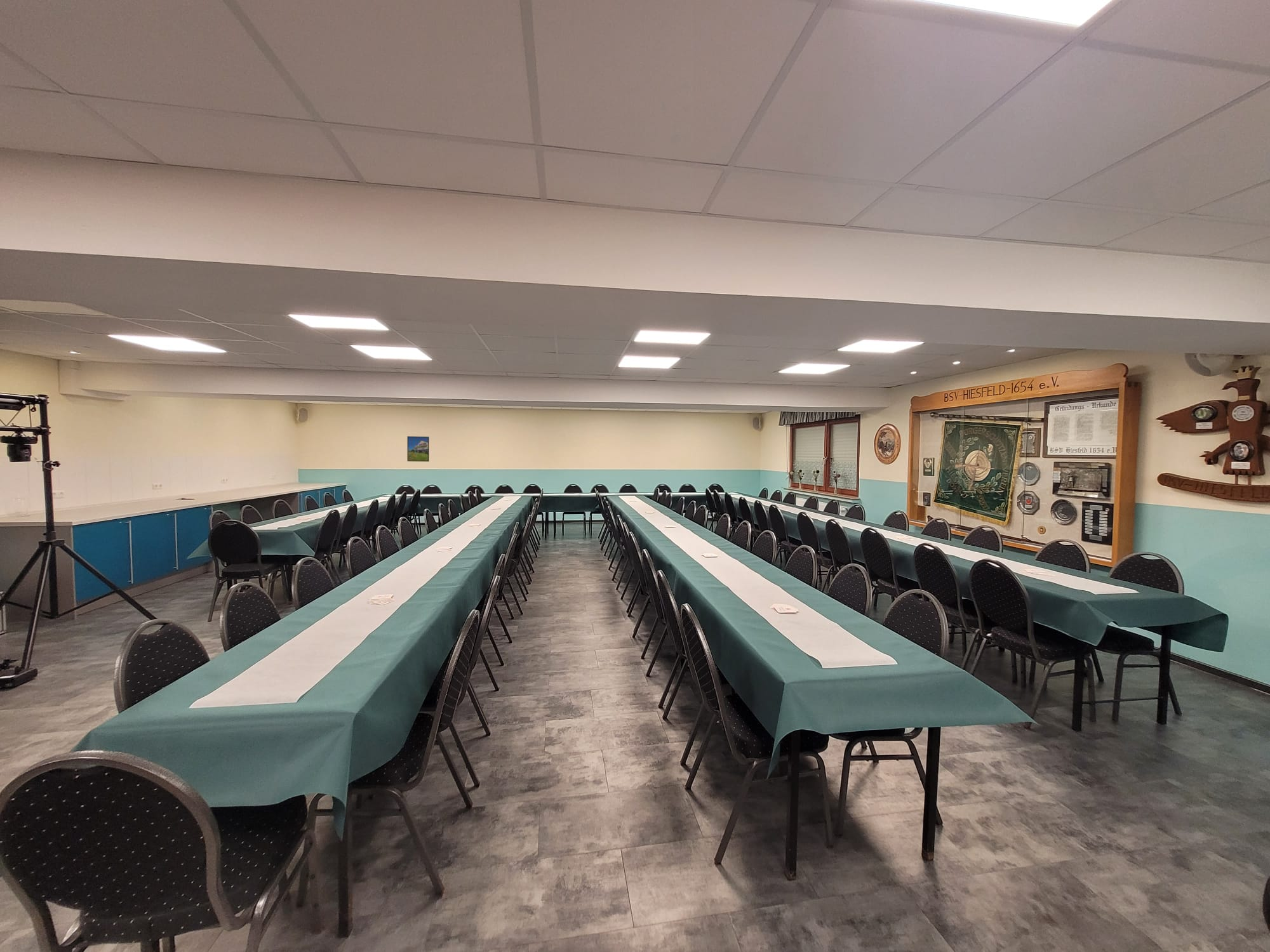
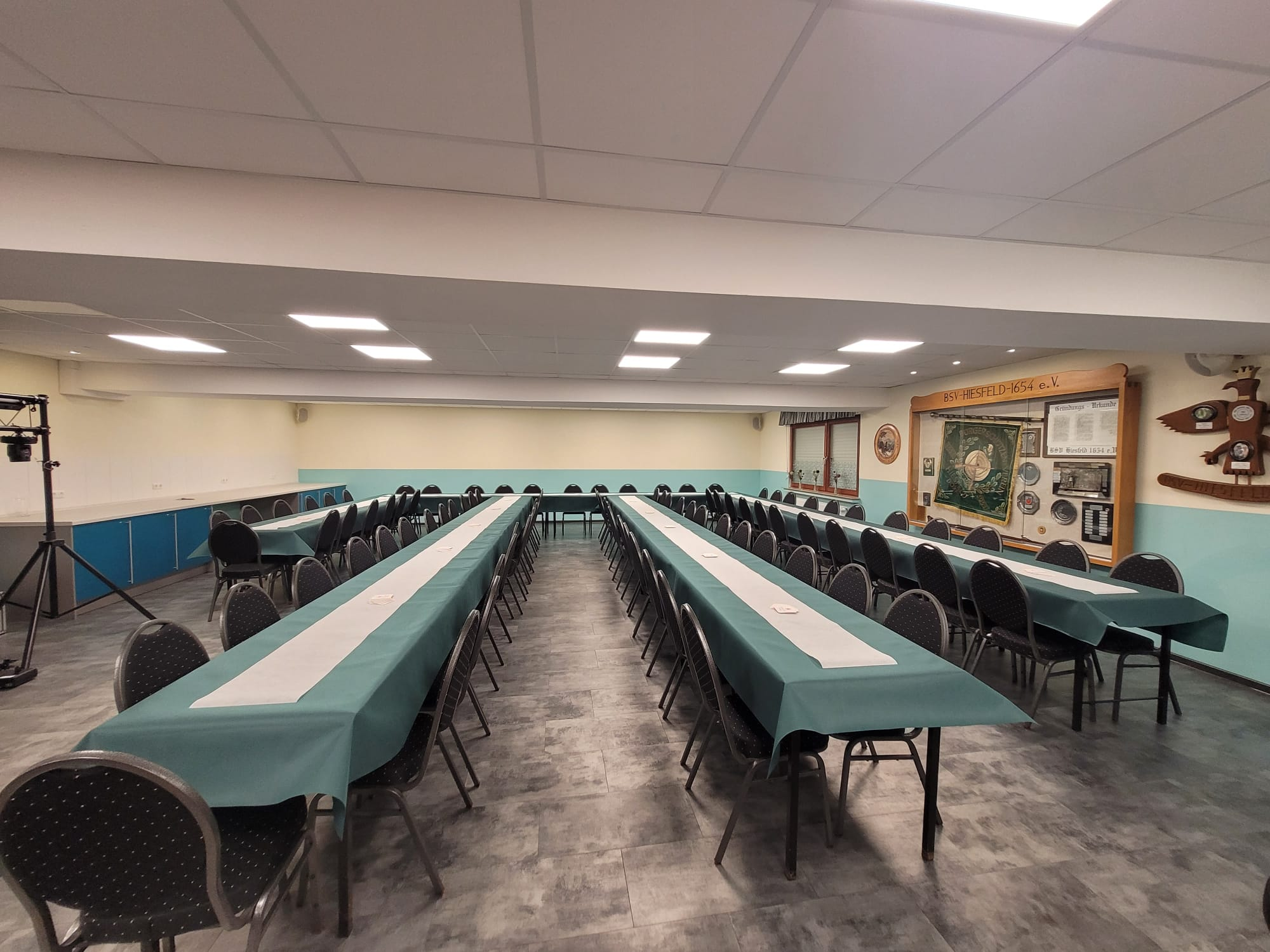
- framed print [406,435,430,462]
